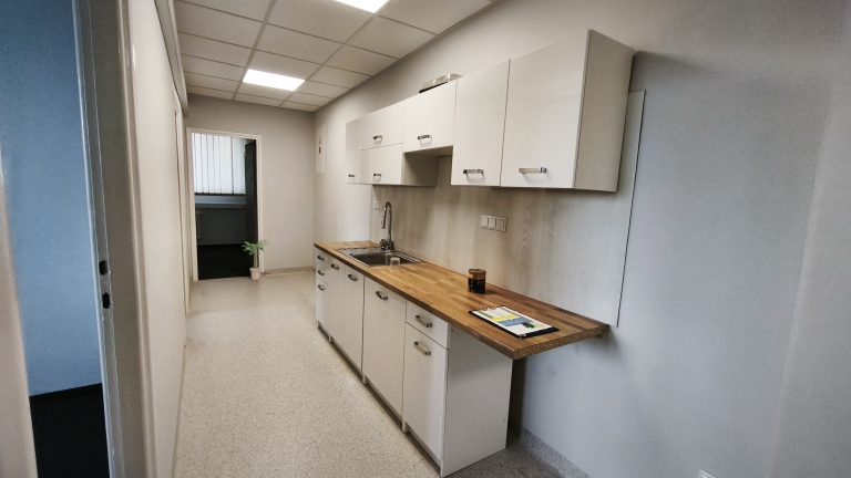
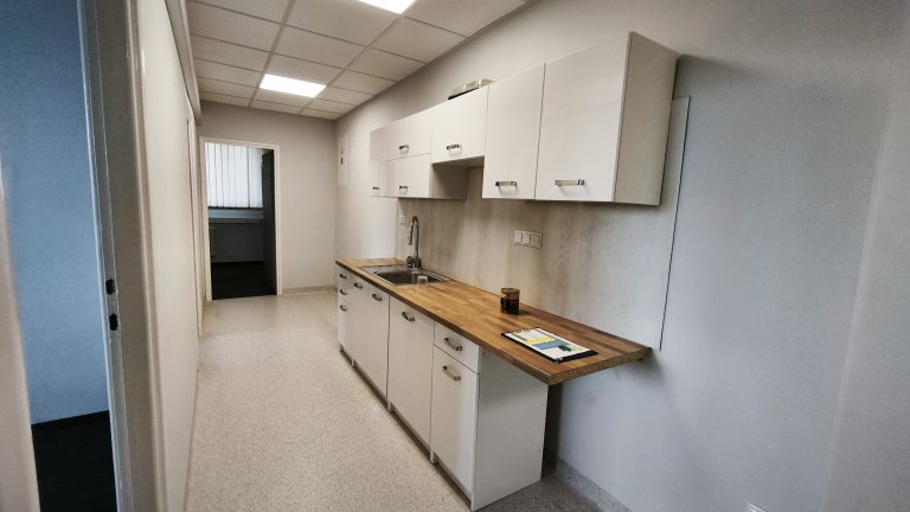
- potted plant [240,238,270,281]
